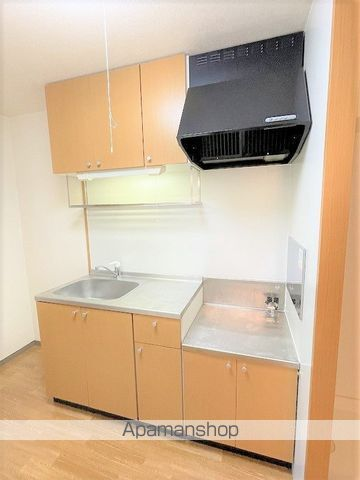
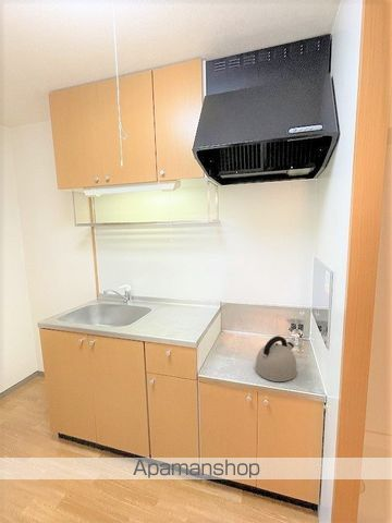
+ kettle [254,335,298,382]
